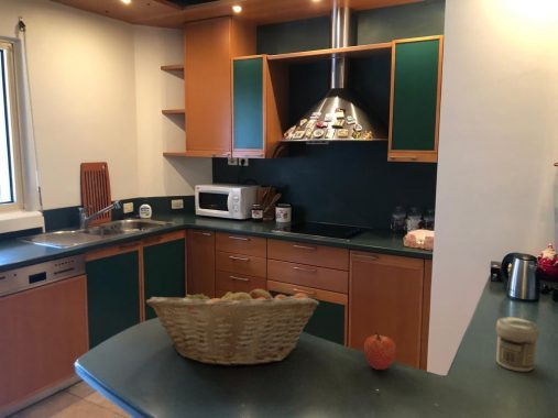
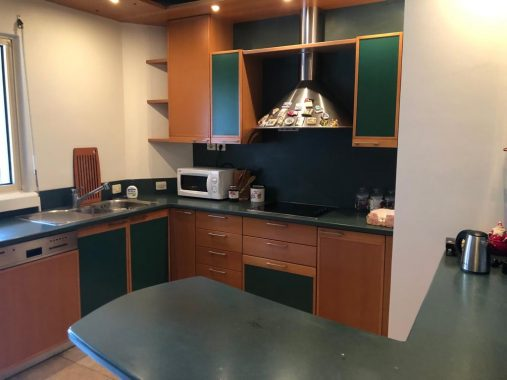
- jar [495,316,539,373]
- fruit basket [145,282,320,367]
- apple [363,330,396,371]
